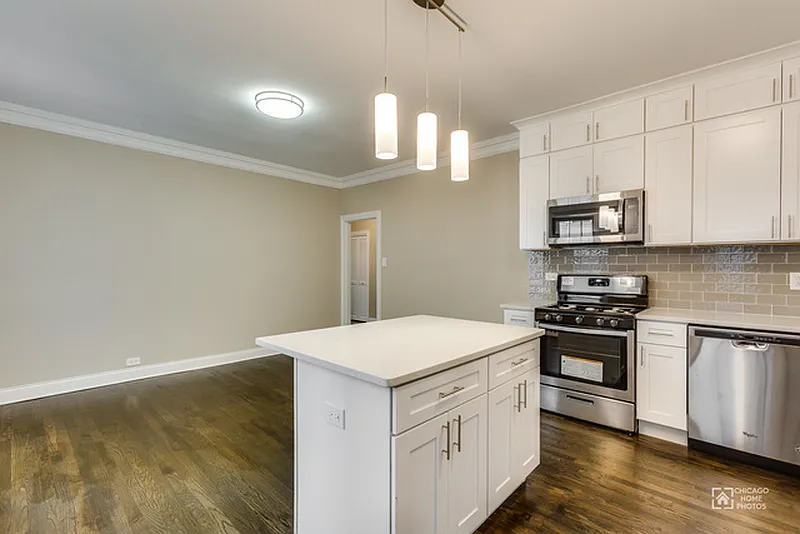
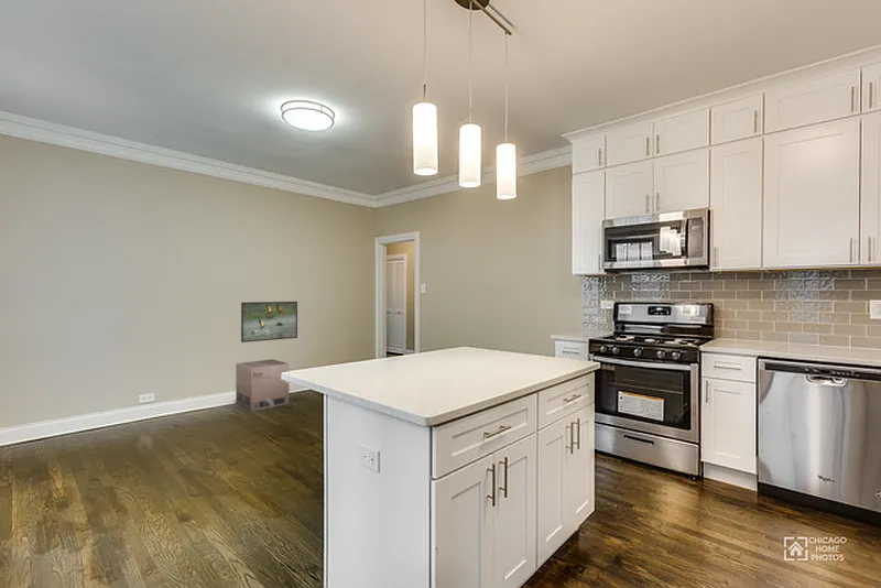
+ cardboard box [235,358,290,413]
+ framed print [240,301,298,344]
